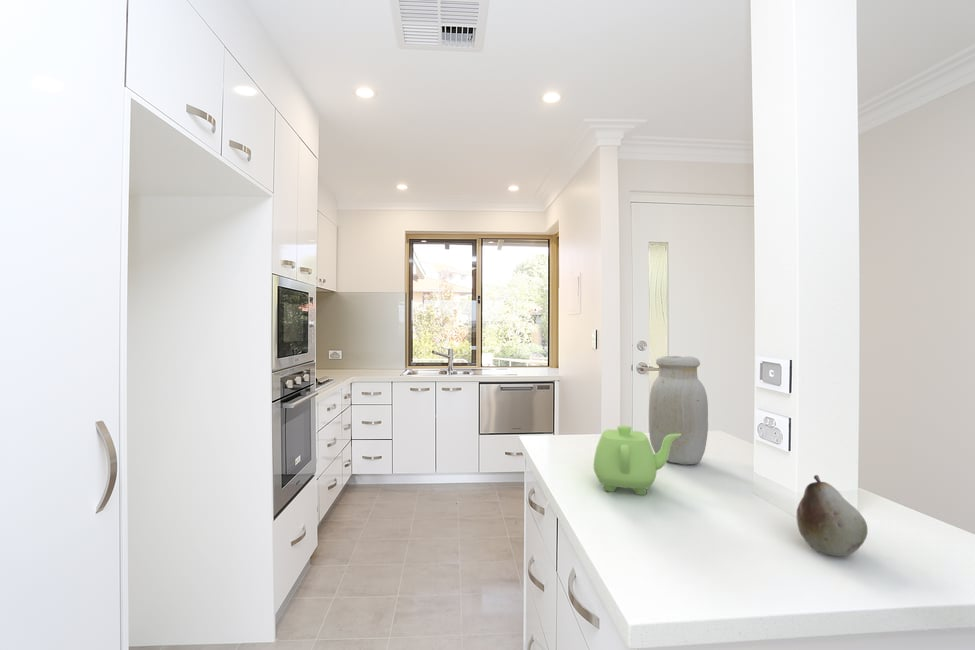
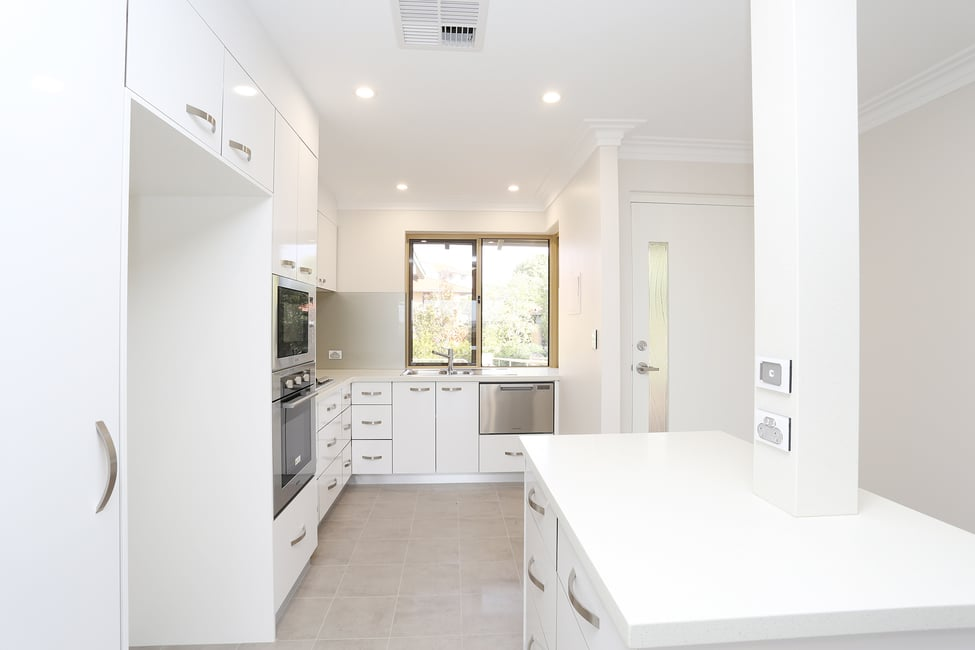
- teapot [593,425,681,496]
- fruit [796,474,869,557]
- jar [648,355,709,465]
